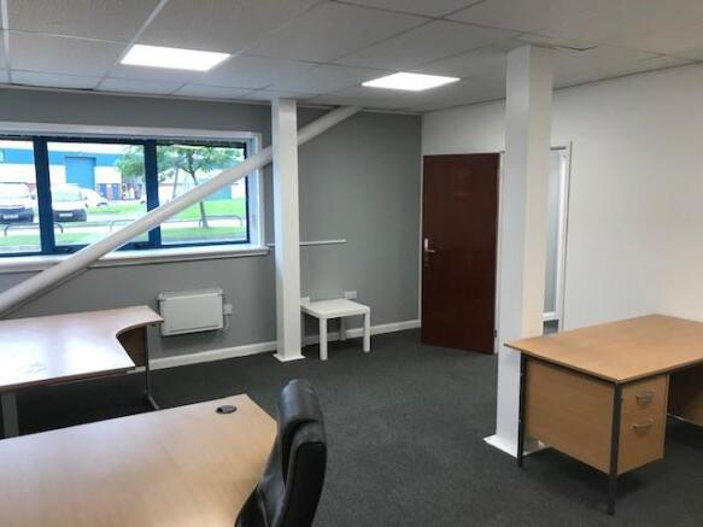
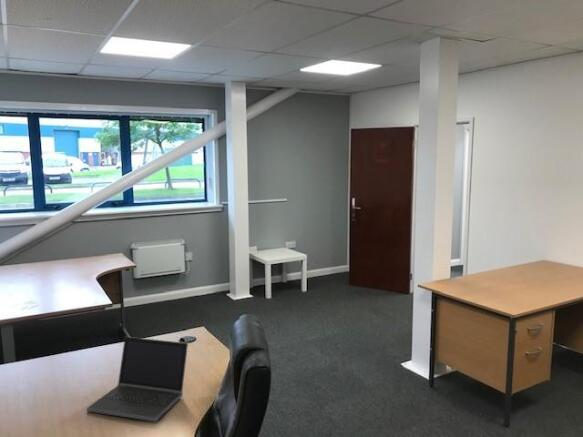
+ laptop computer [86,336,189,423]
